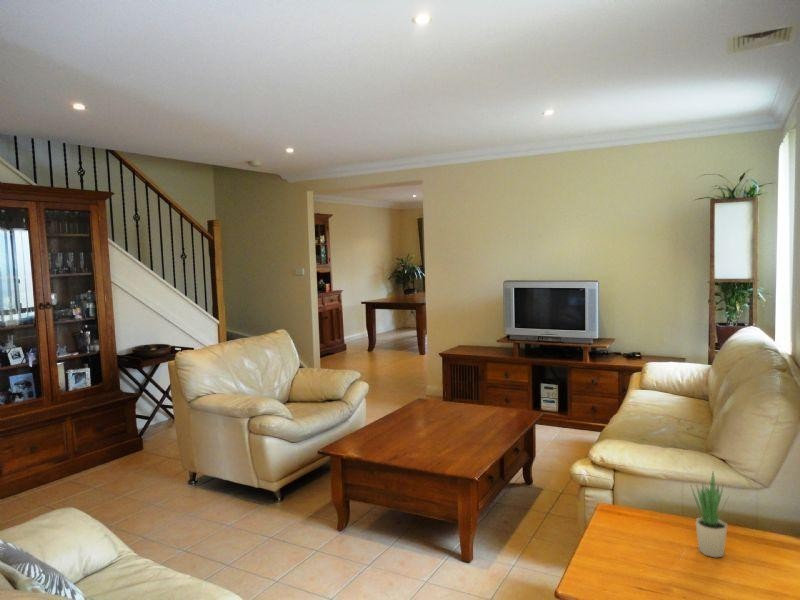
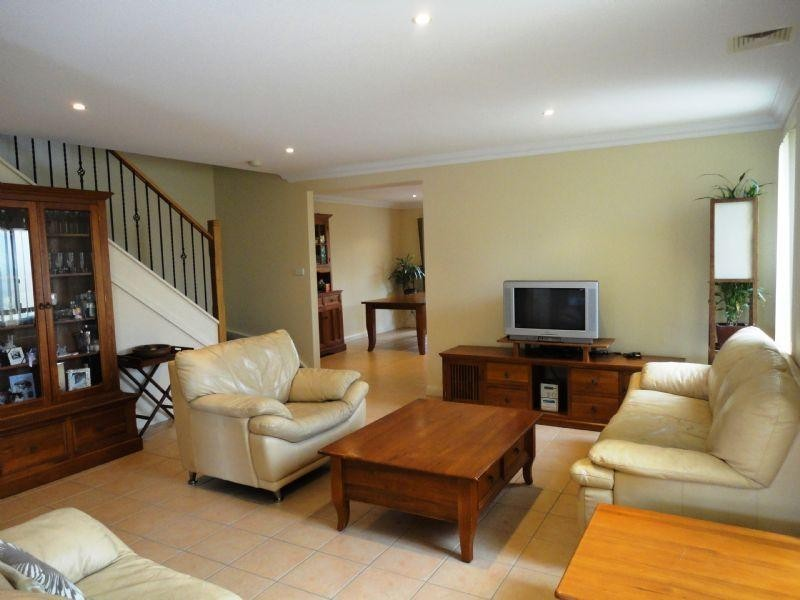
- potted plant [690,471,729,559]
